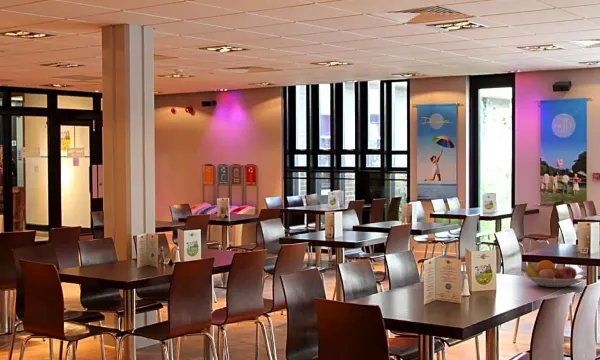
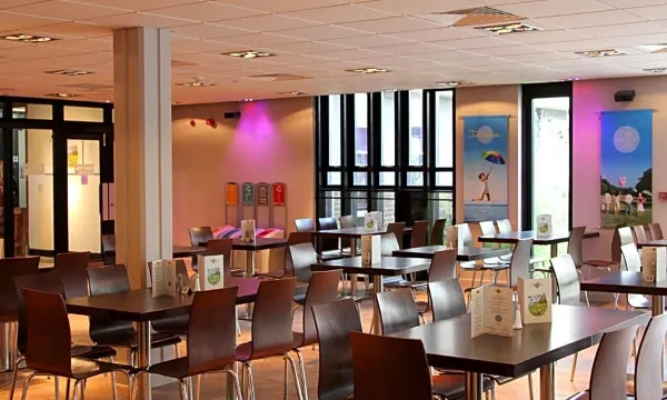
- fruit bowl [523,259,585,288]
